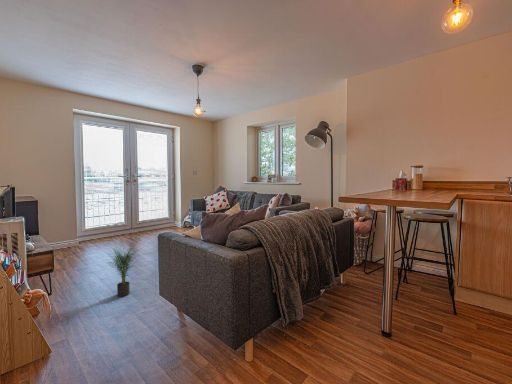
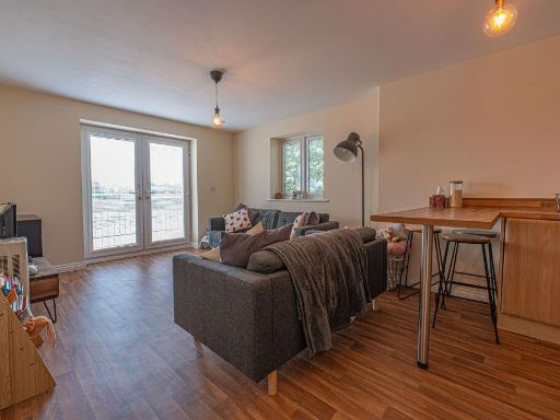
- potted plant [104,239,138,297]
